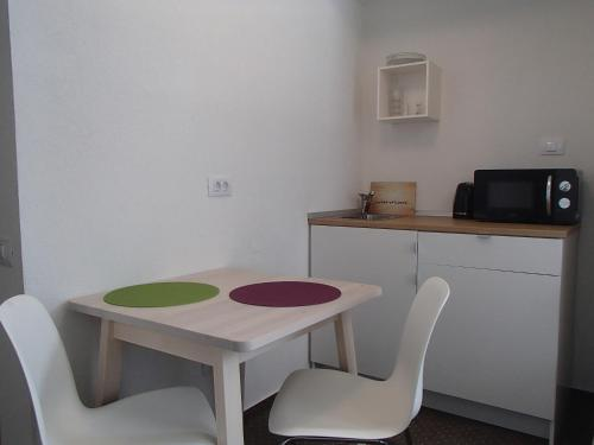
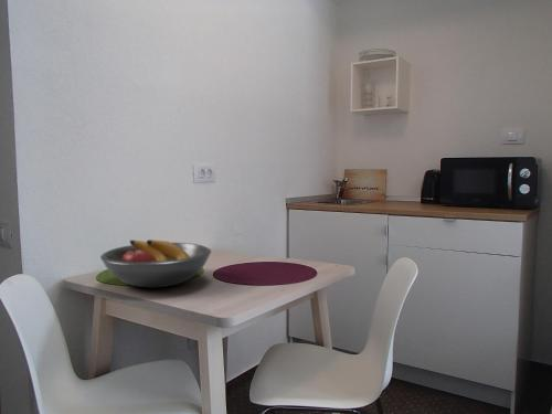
+ fruit bowl [99,238,212,288]
